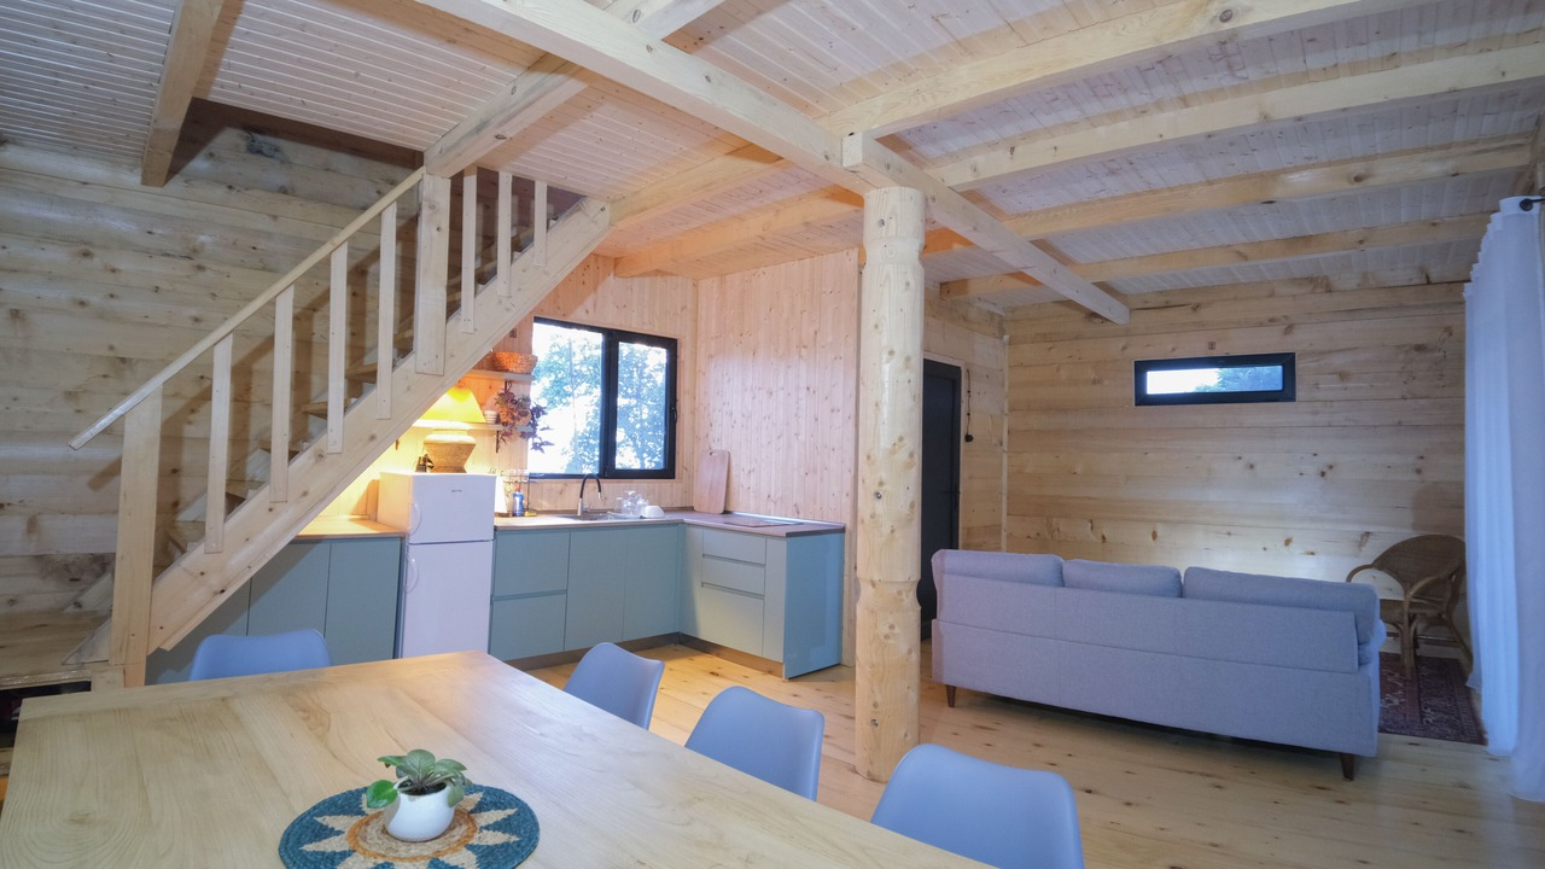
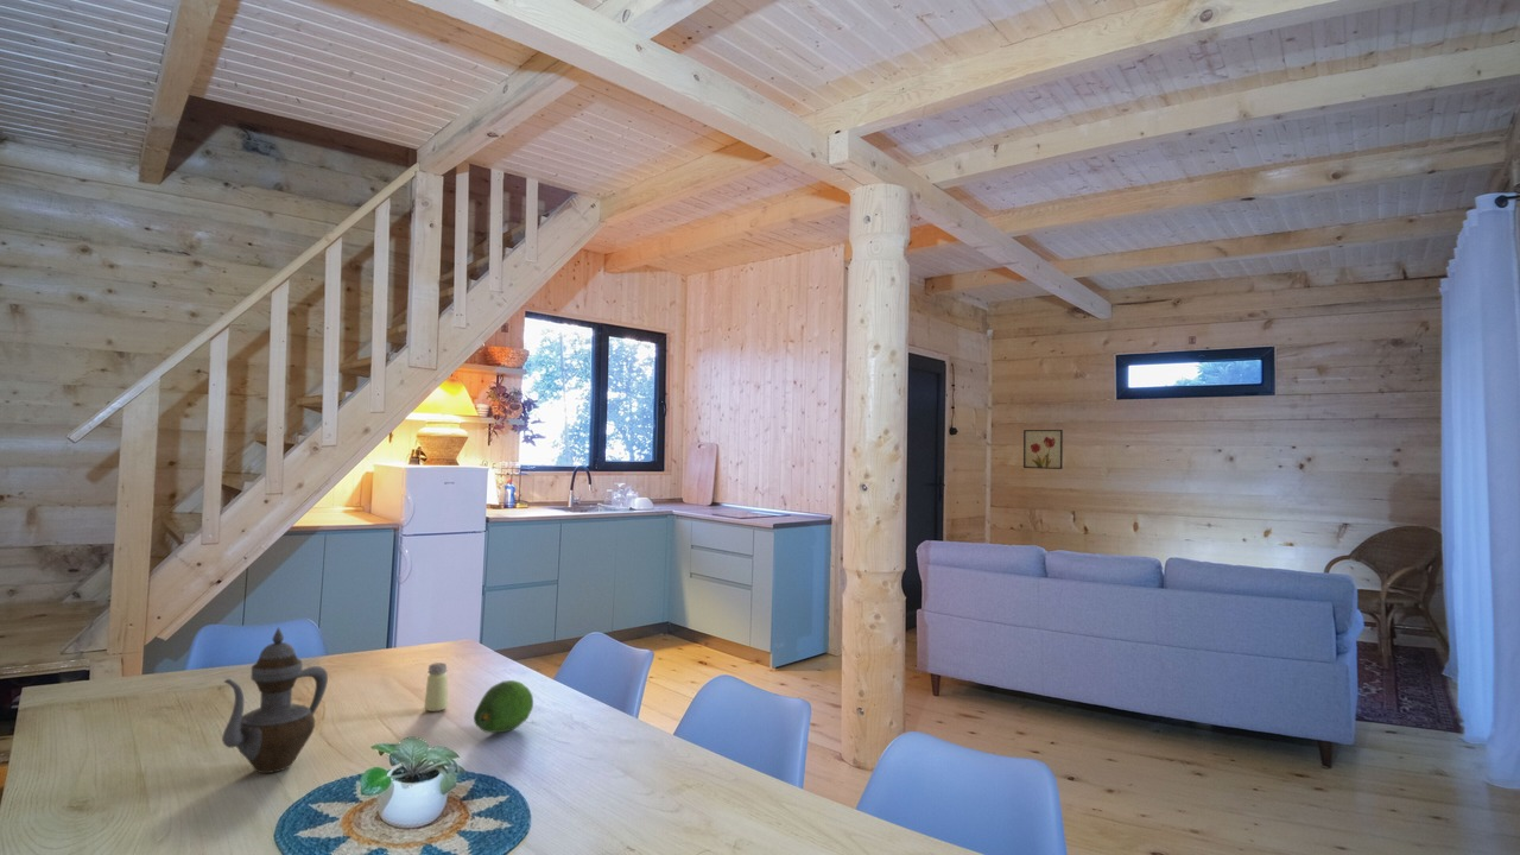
+ teapot [221,627,329,774]
+ saltshaker [423,661,450,712]
+ wall art [1022,429,1064,470]
+ fruit [473,679,534,734]
